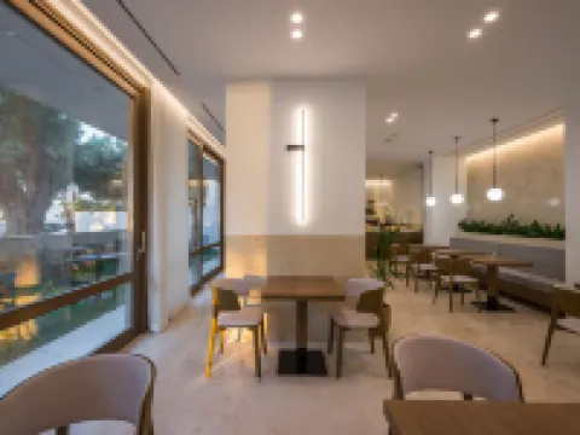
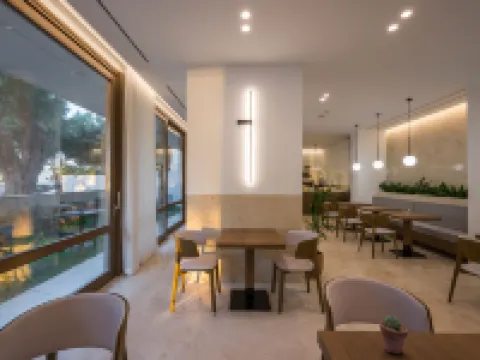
+ potted succulent [379,314,409,355]
